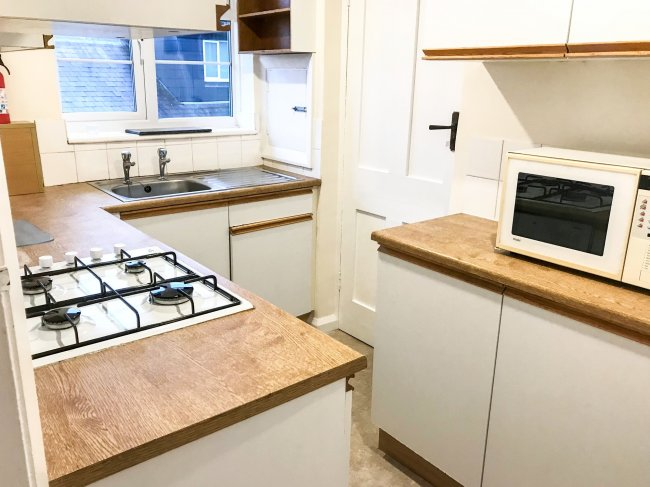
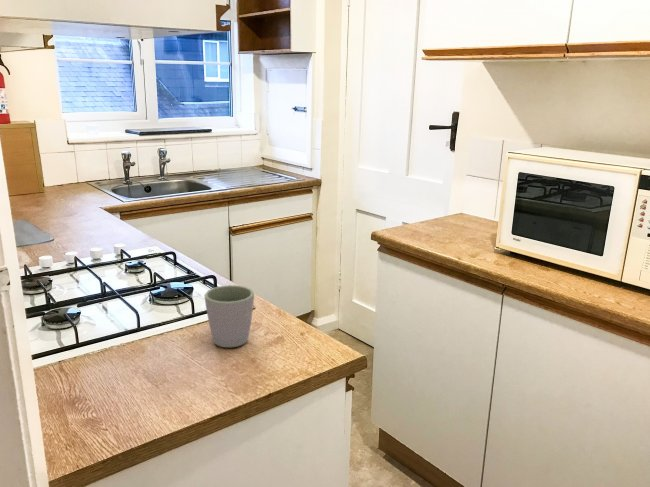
+ mug [203,284,255,348]
